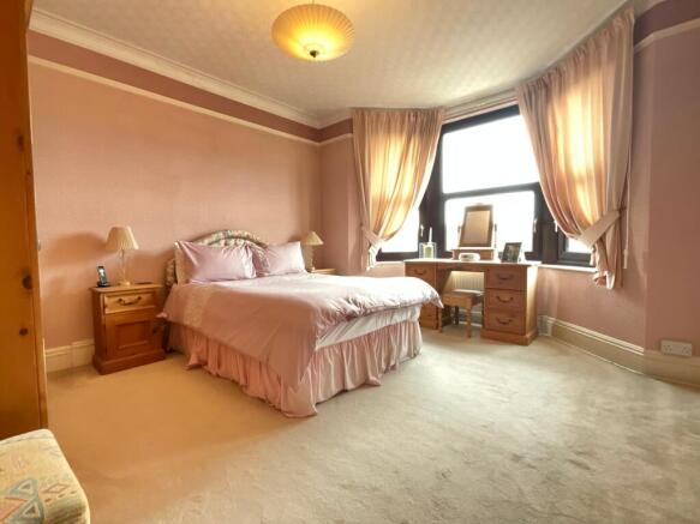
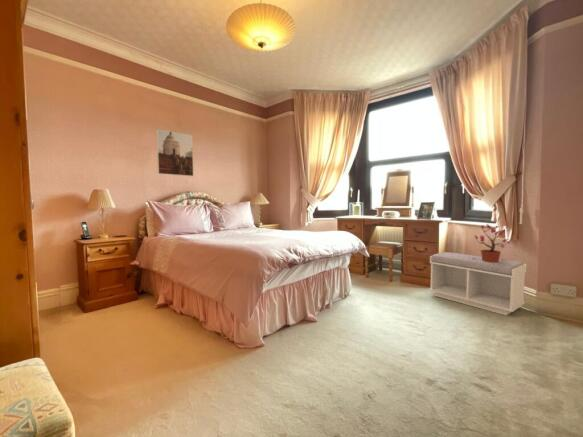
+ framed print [155,128,194,177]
+ potted plant [472,223,511,262]
+ bench [428,251,528,316]
